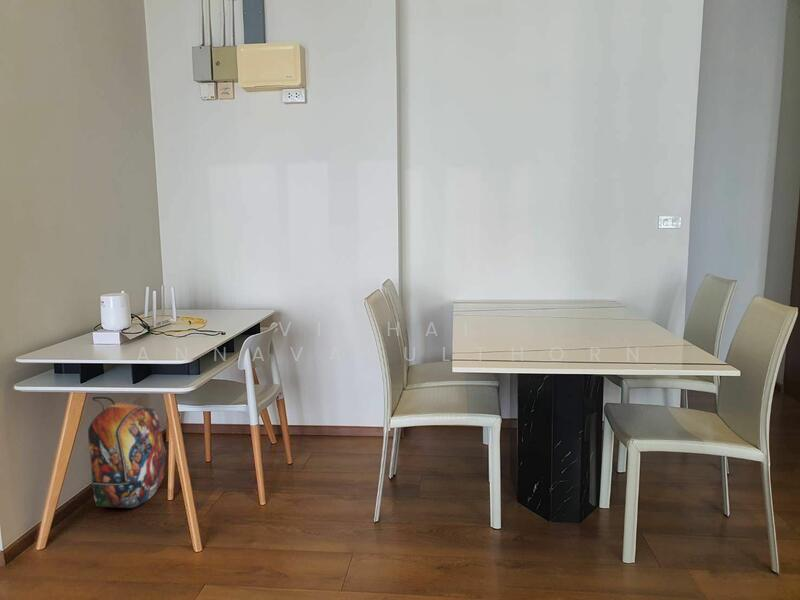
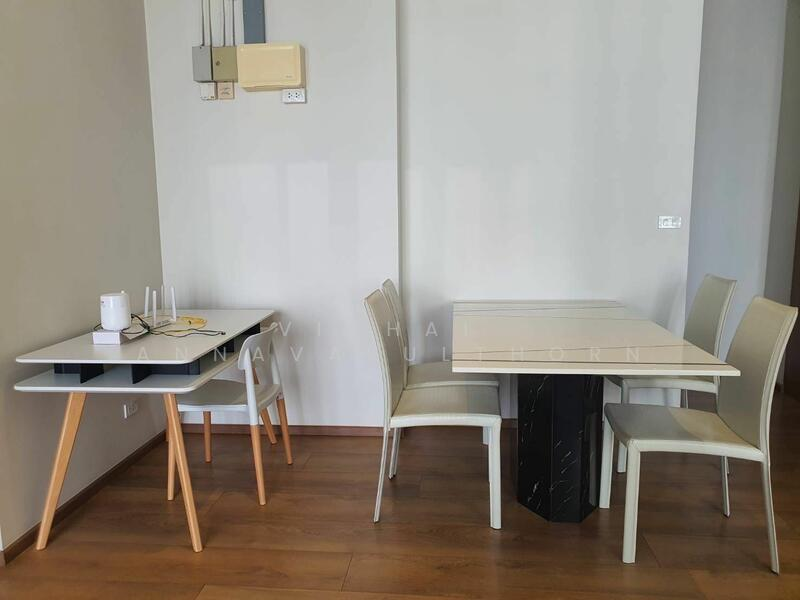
- backpack [87,396,167,509]
